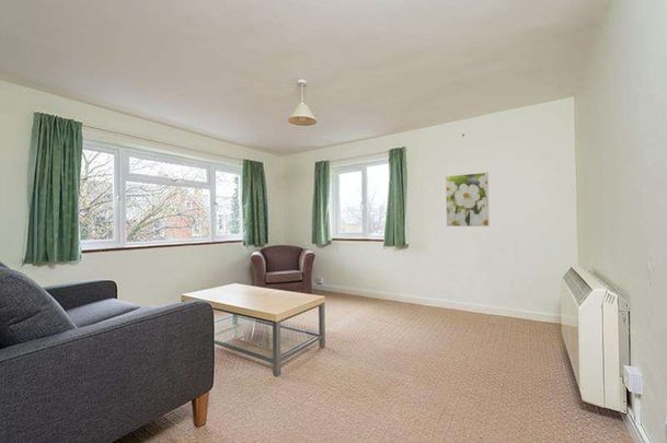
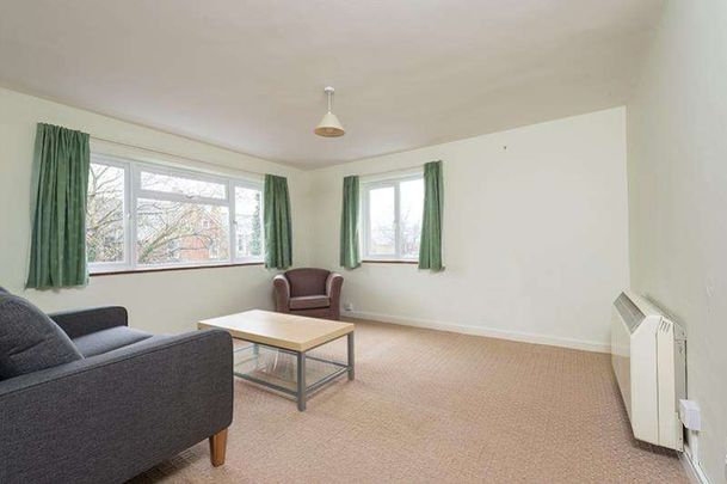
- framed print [445,172,490,228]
